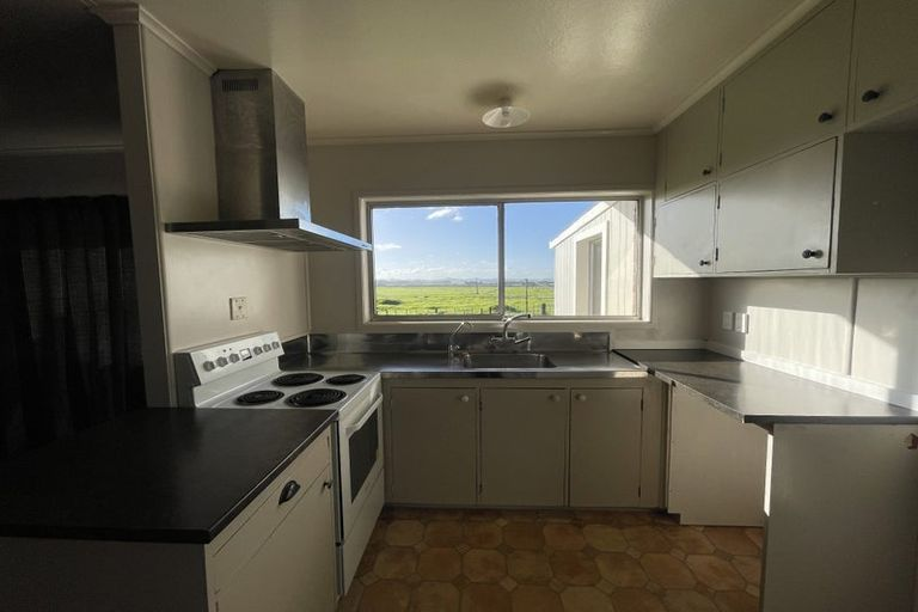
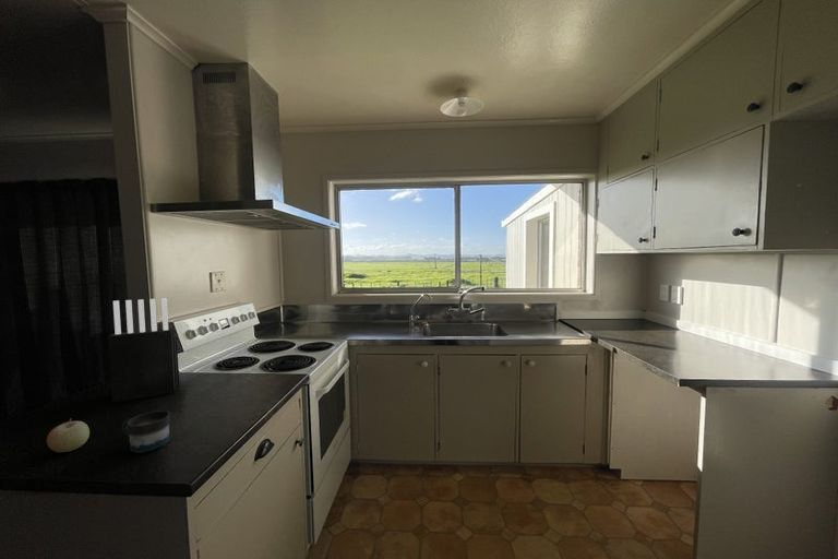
+ knife block [107,297,180,403]
+ fruit [46,417,91,453]
+ mug [121,409,171,454]
